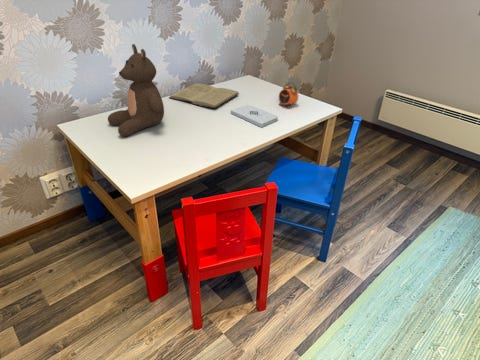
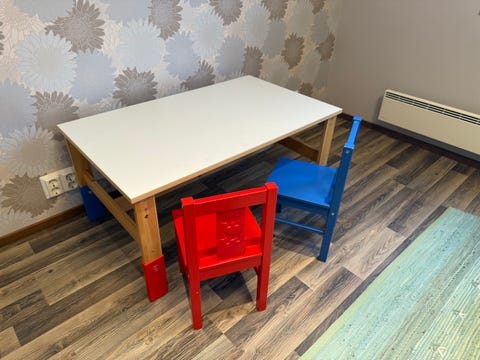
- teddy bear [107,43,165,138]
- book [168,83,240,109]
- notepad [230,104,279,128]
- alarm clock [278,81,300,109]
